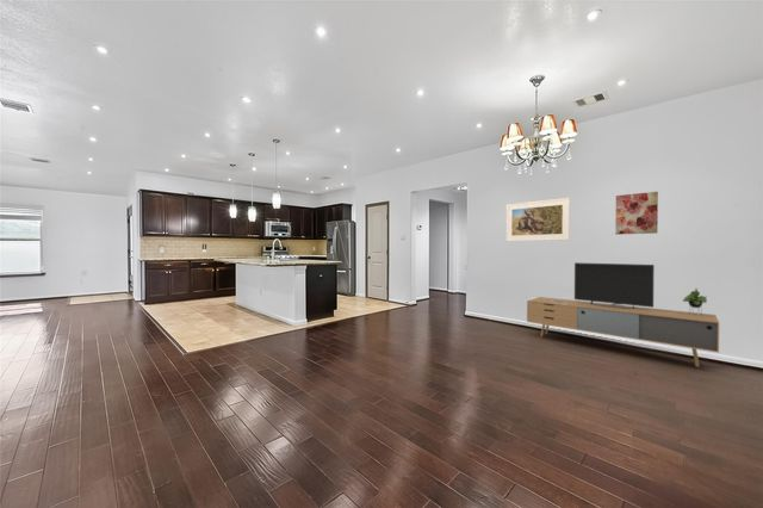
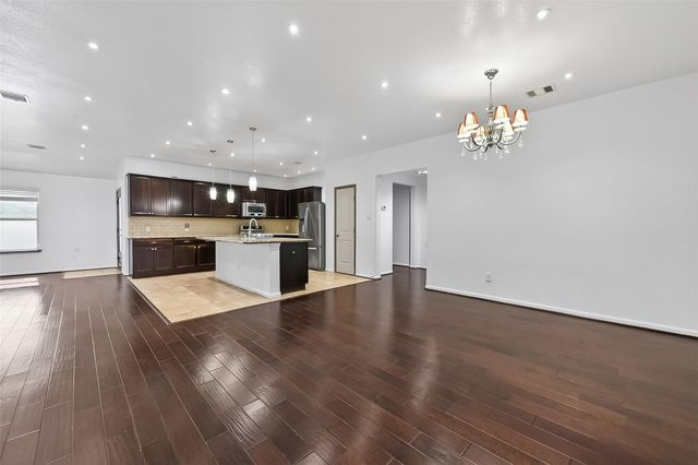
- media console [526,261,720,368]
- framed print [505,197,571,242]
- wall art [614,191,659,236]
